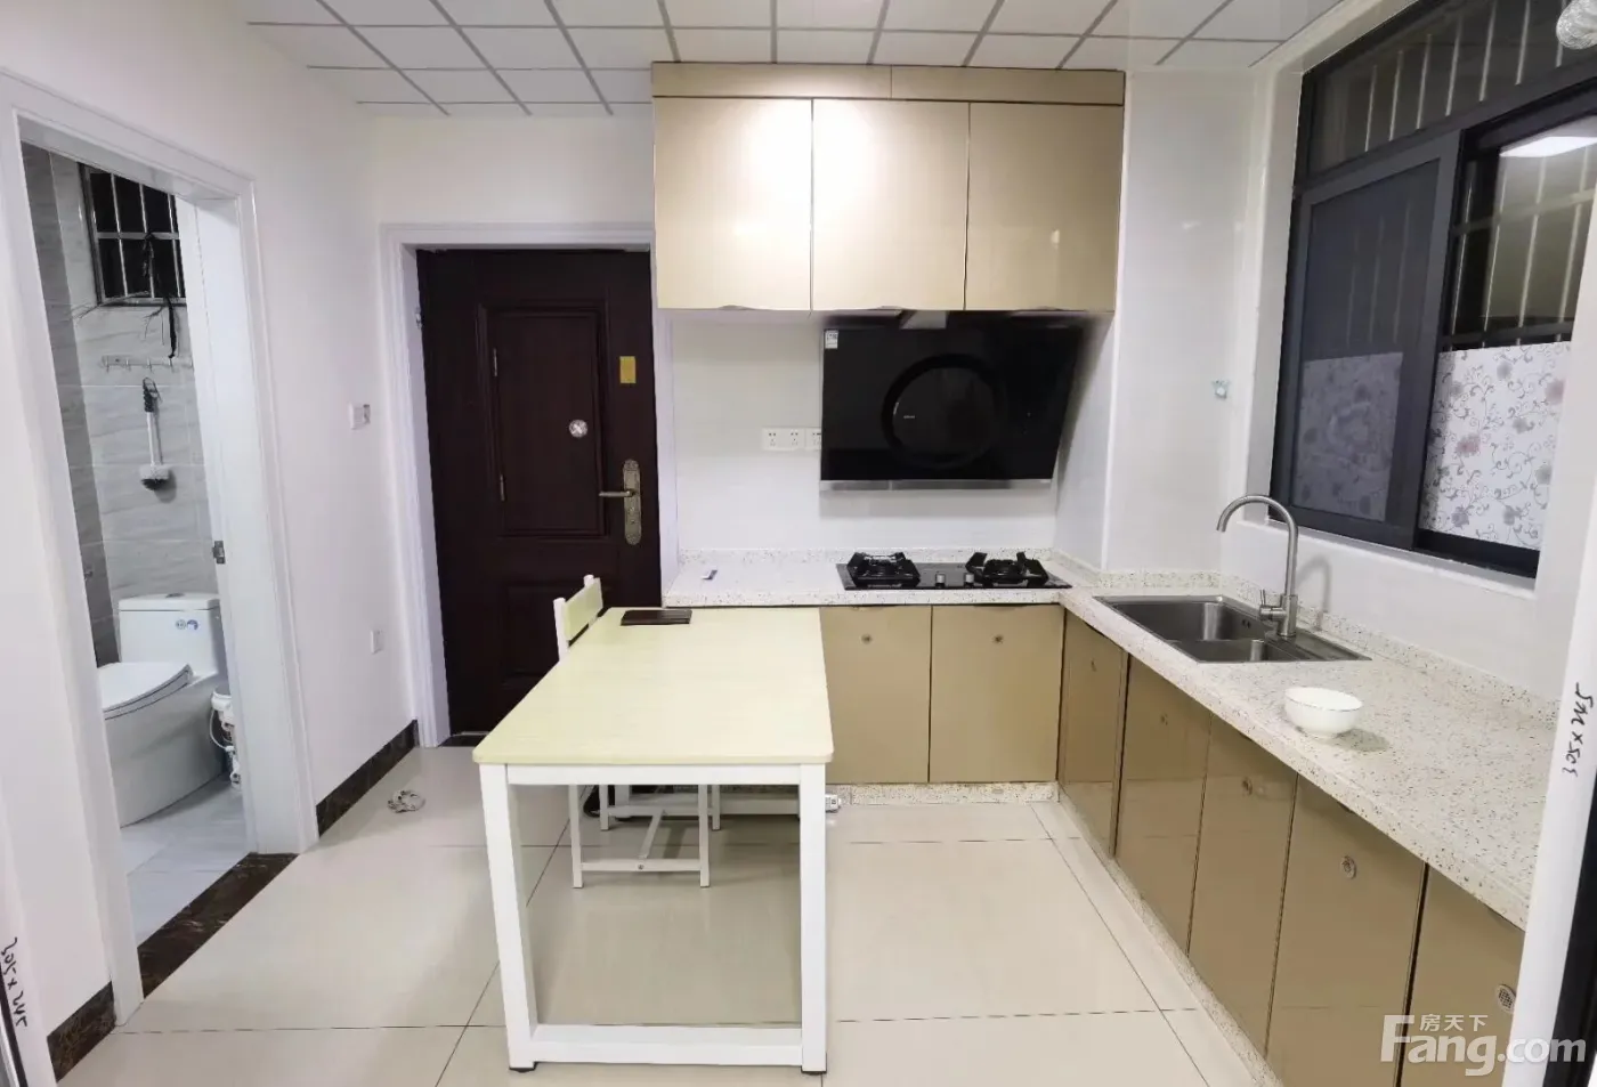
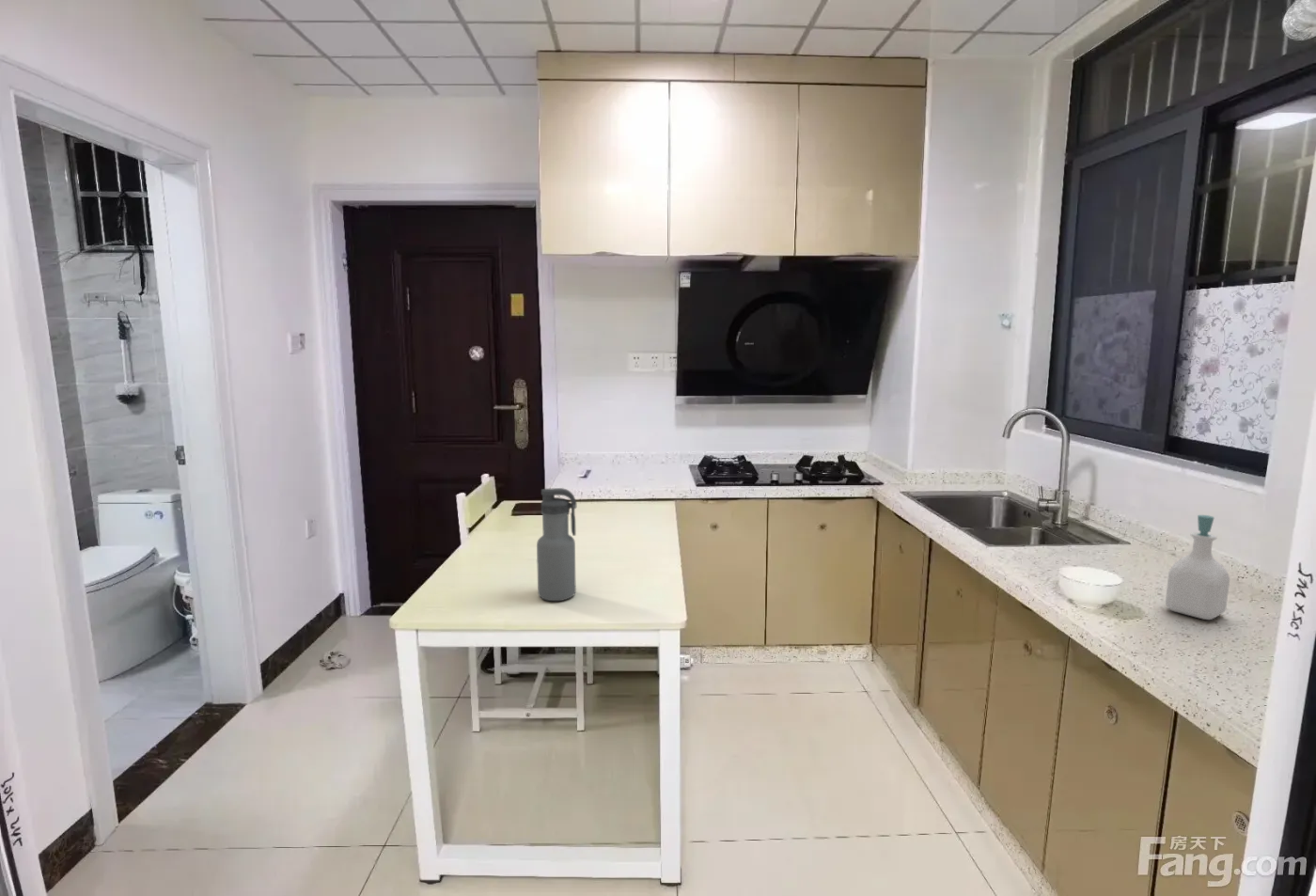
+ water bottle [536,487,577,602]
+ soap bottle [1165,514,1230,621]
